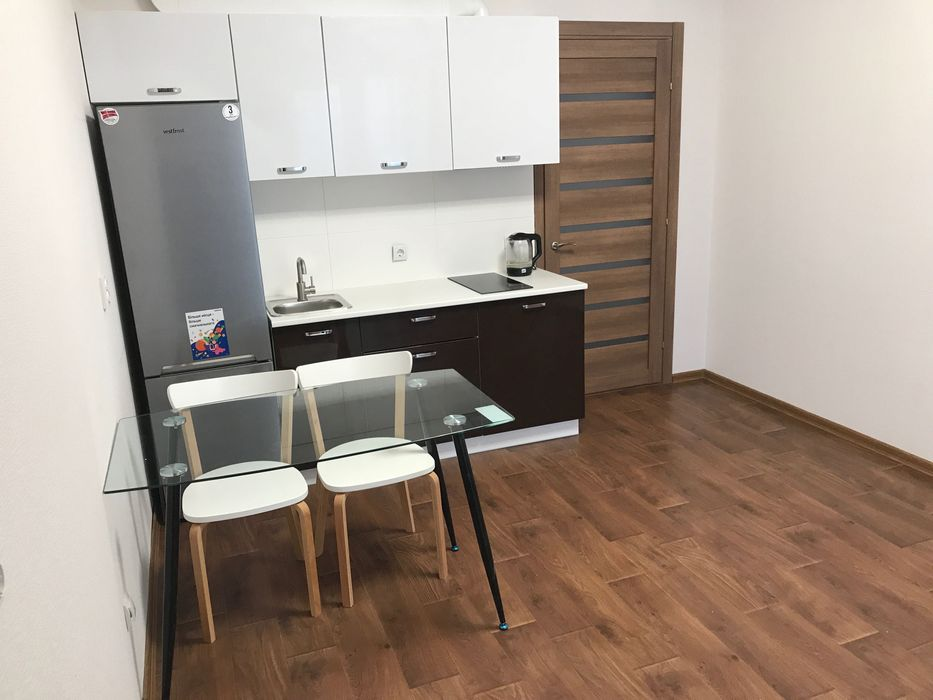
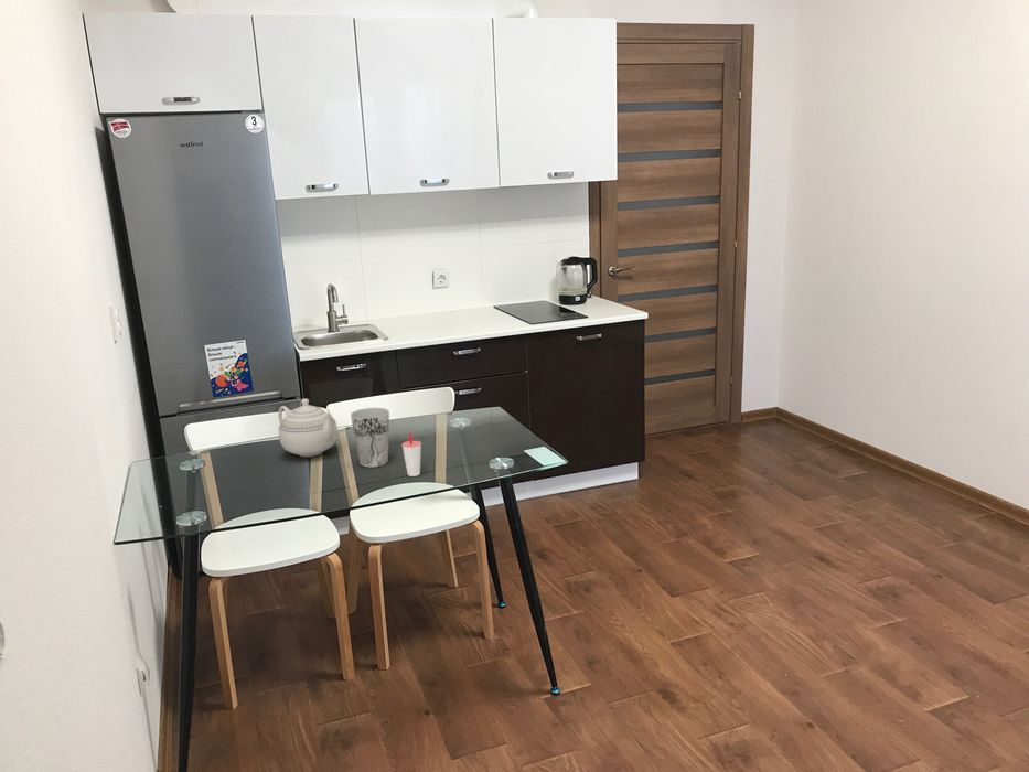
+ cup [350,407,390,469]
+ cup [400,432,422,478]
+ teapot [277,398,339,458]
